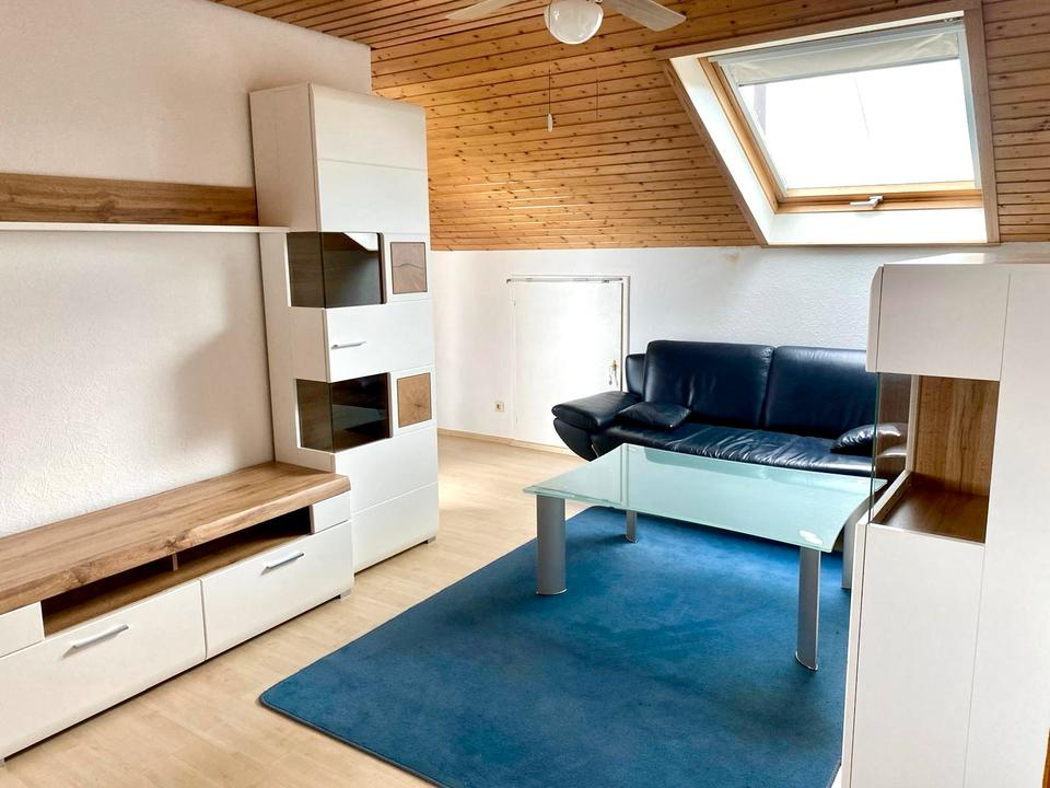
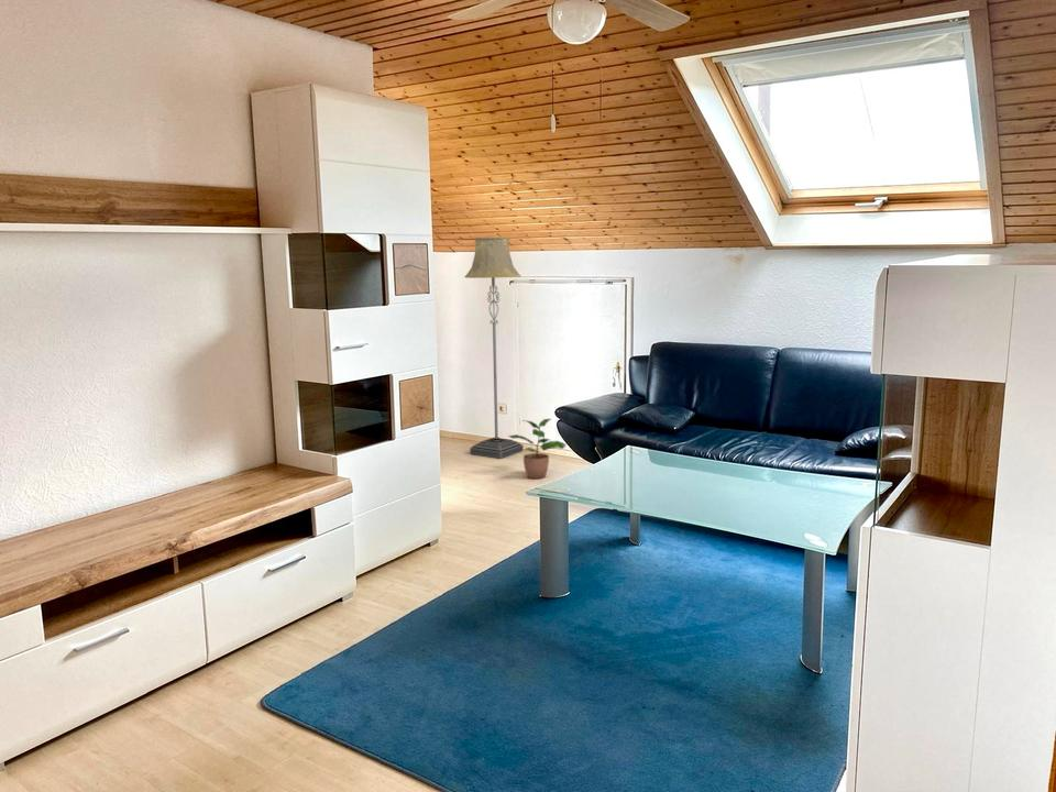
+ potted plant [507,418,568,480]
+ floor lamp [464,237,525,460]
